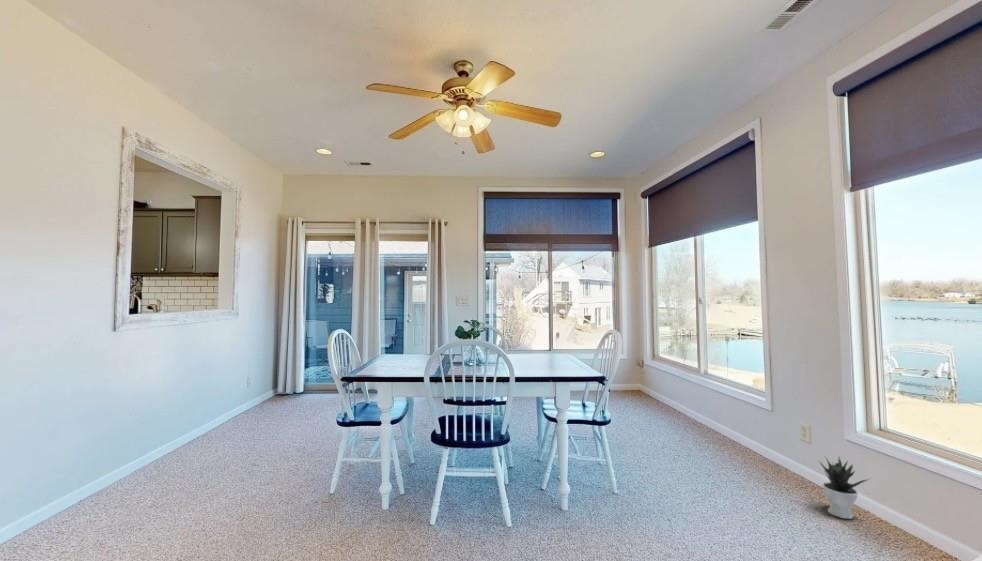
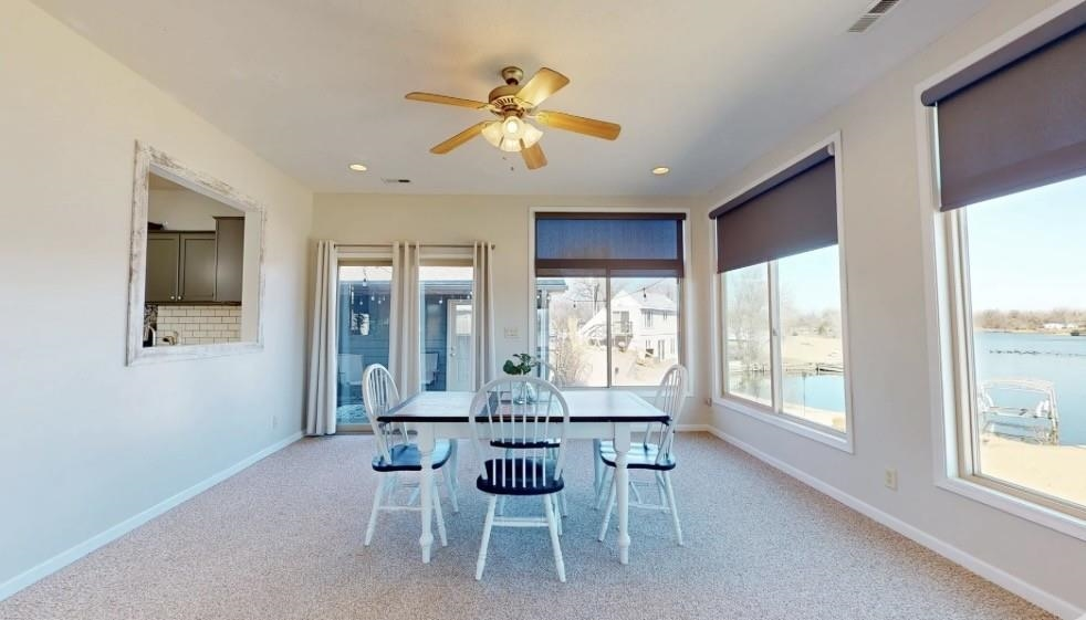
- potted plant [818,454,873,520]
